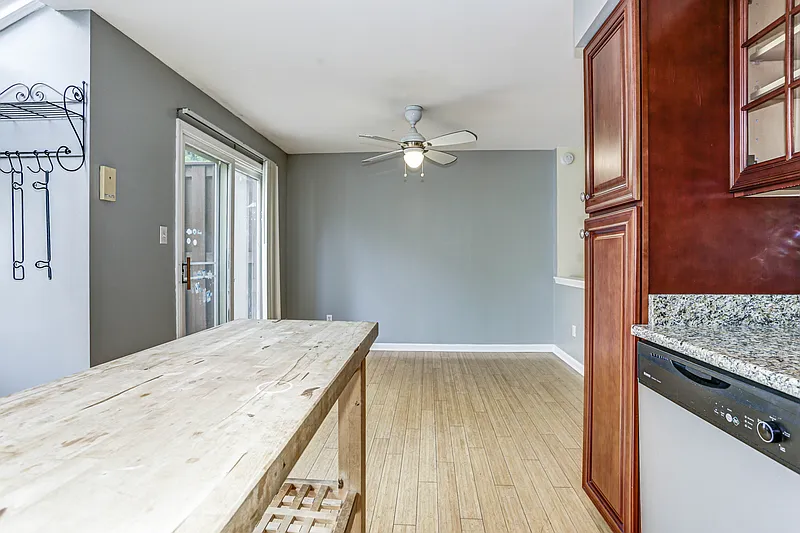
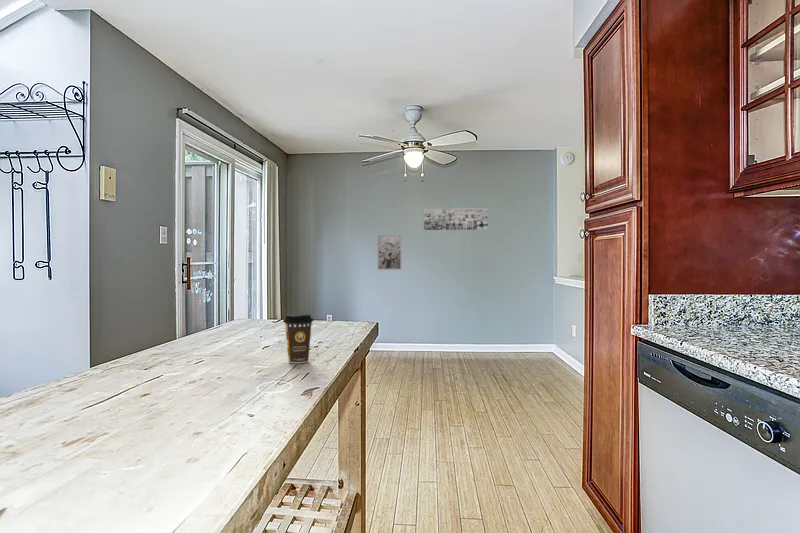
+ wall art [423,207,489,231]
+ coffee cup [282,313,314,364]
+ wall art [376,234,403,271]
